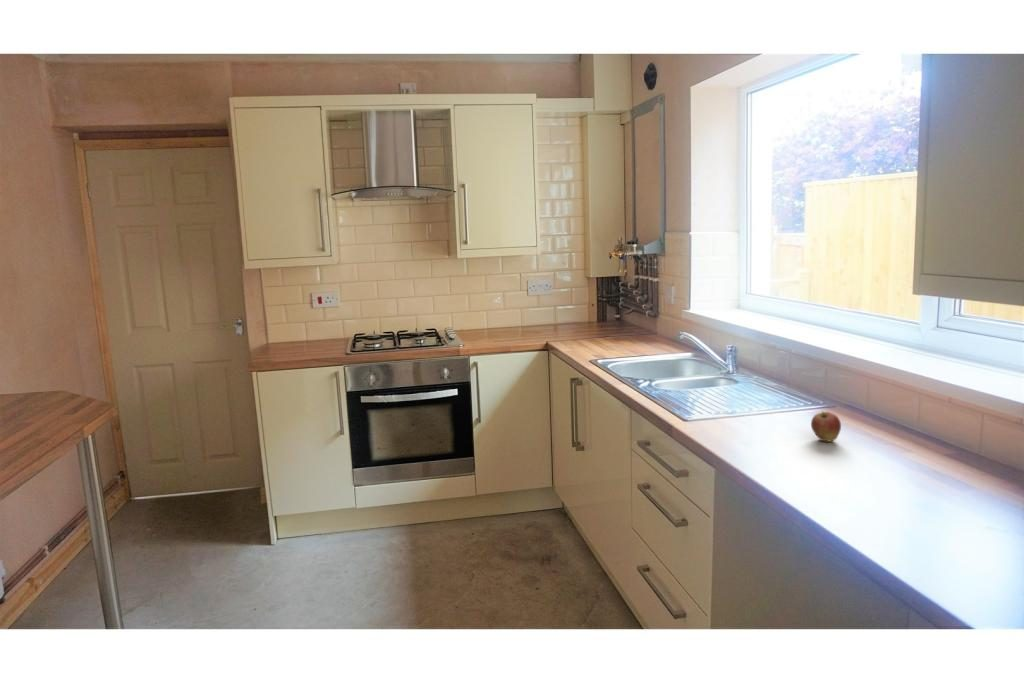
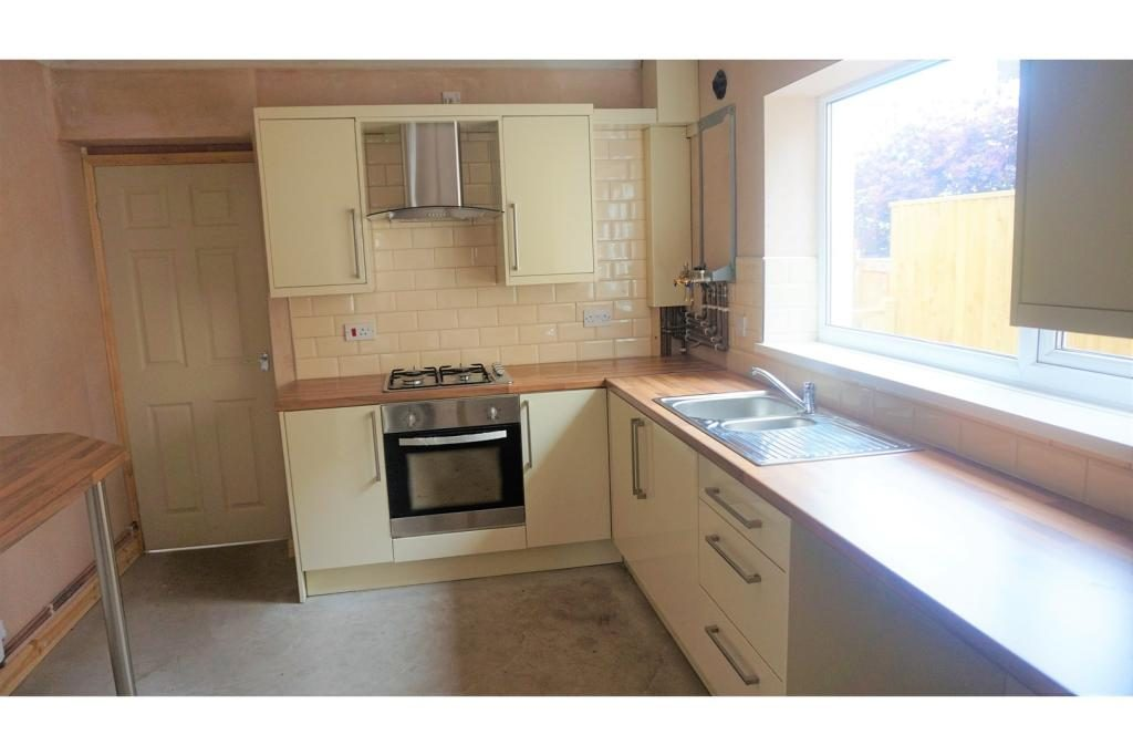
- fruit [810,410,842,443]
